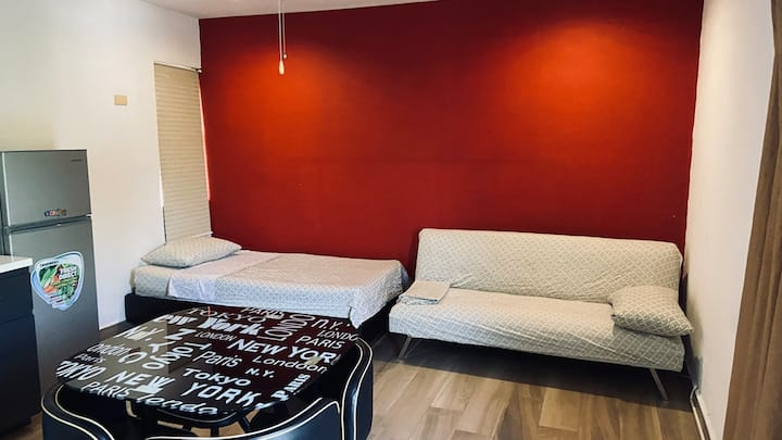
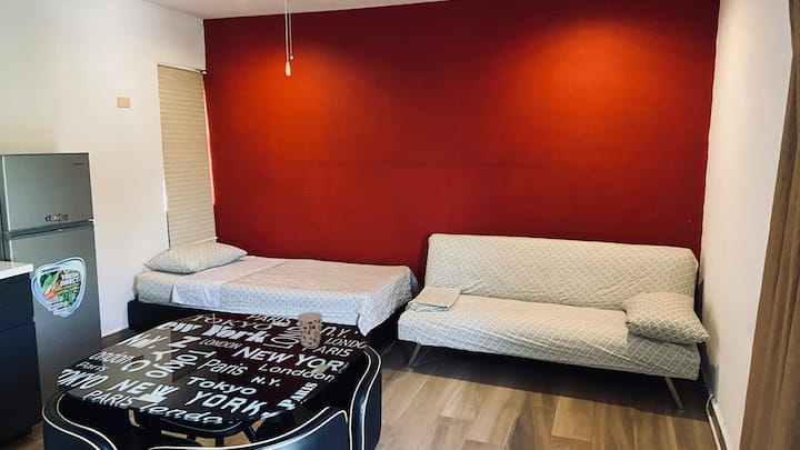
+ cup [297,311,324,348]
